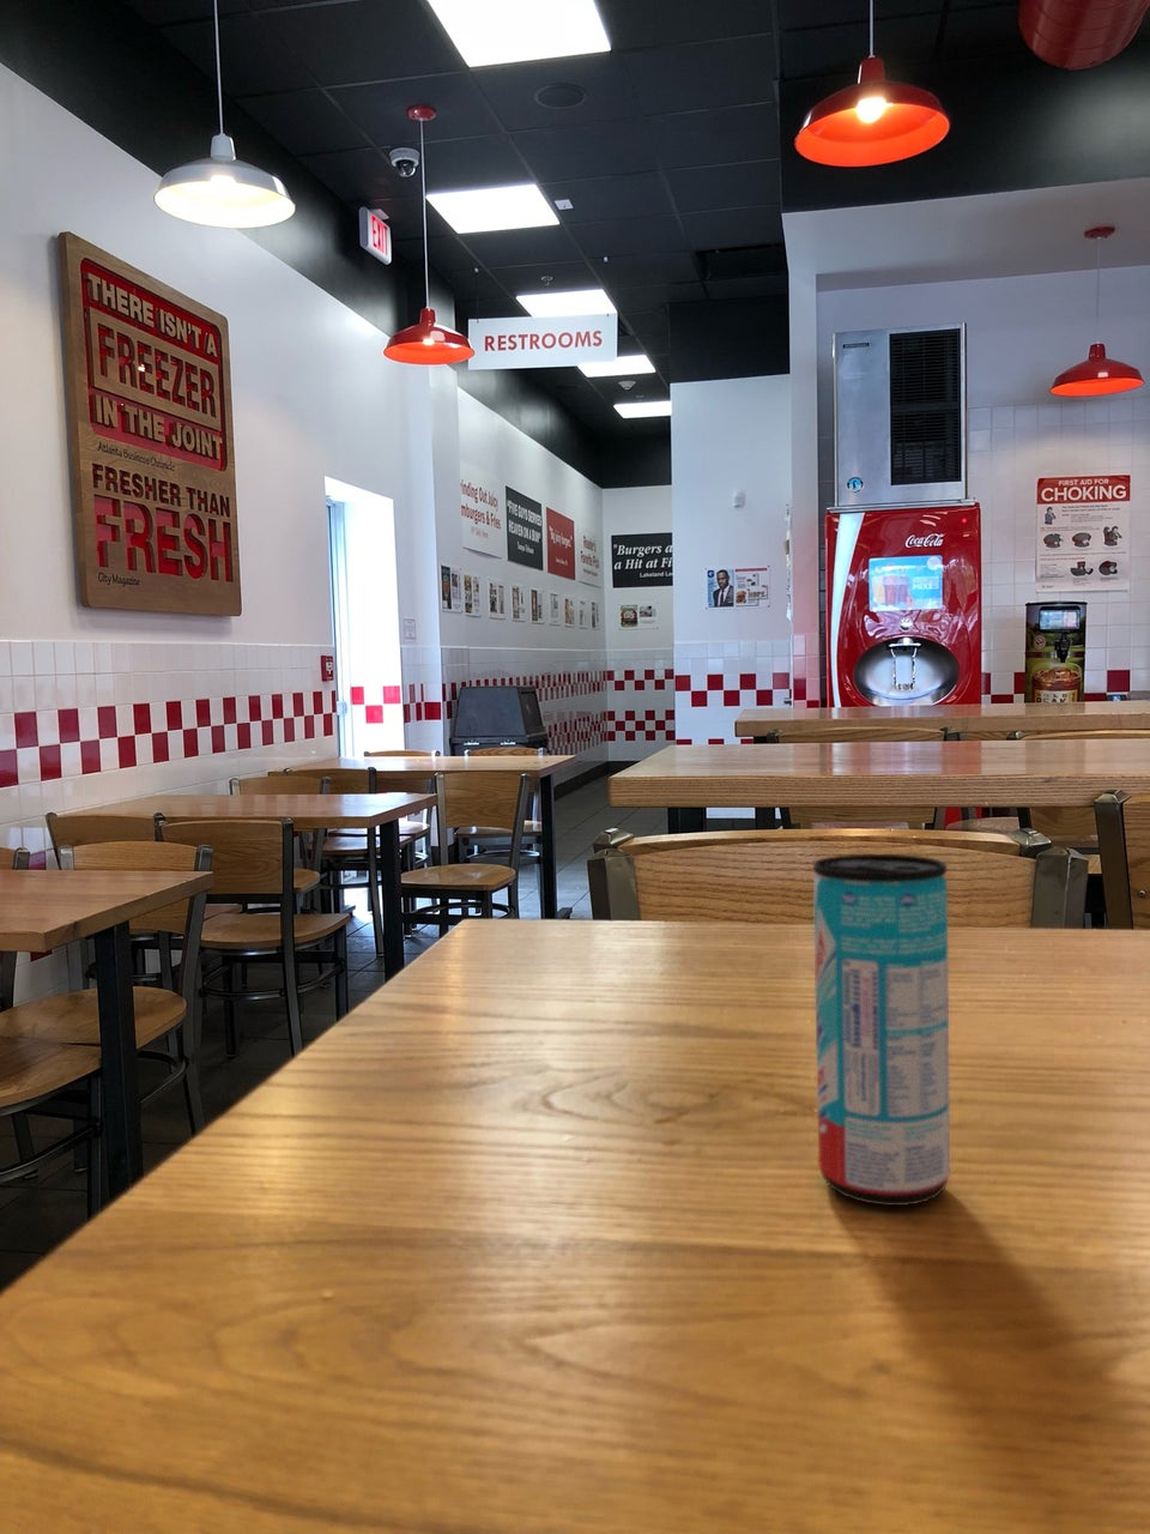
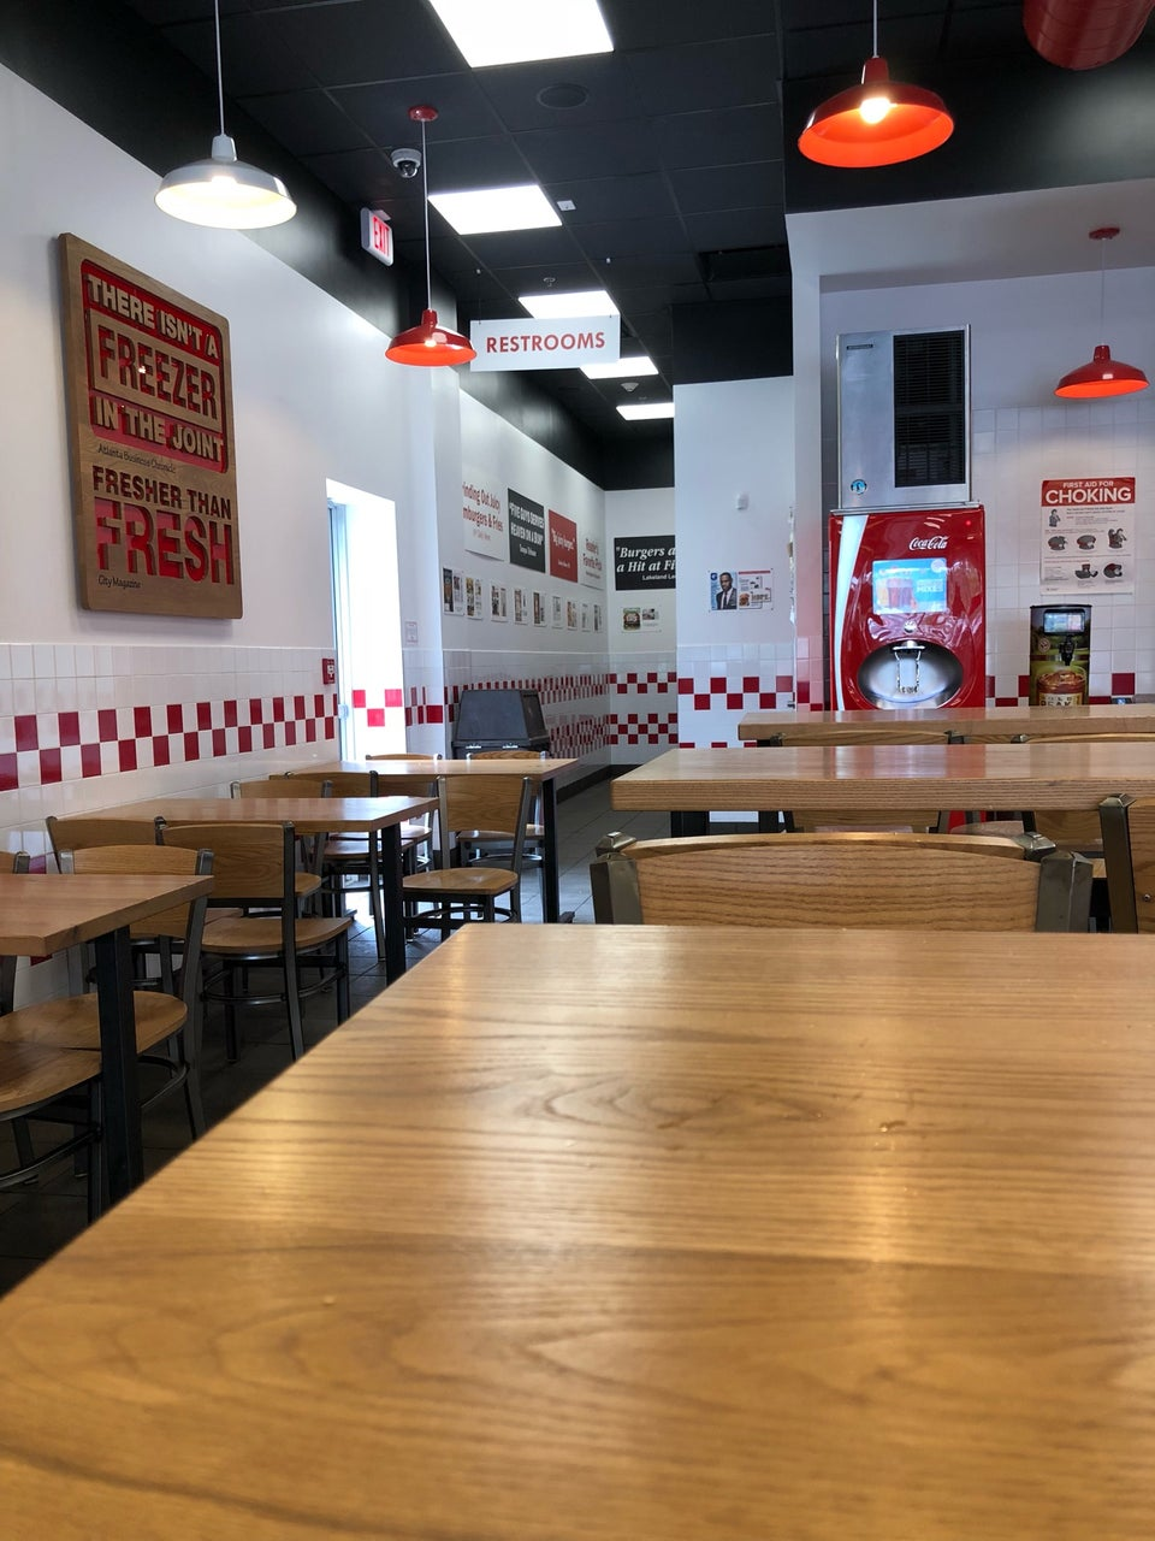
- beverage can [812,853,951,1207]
